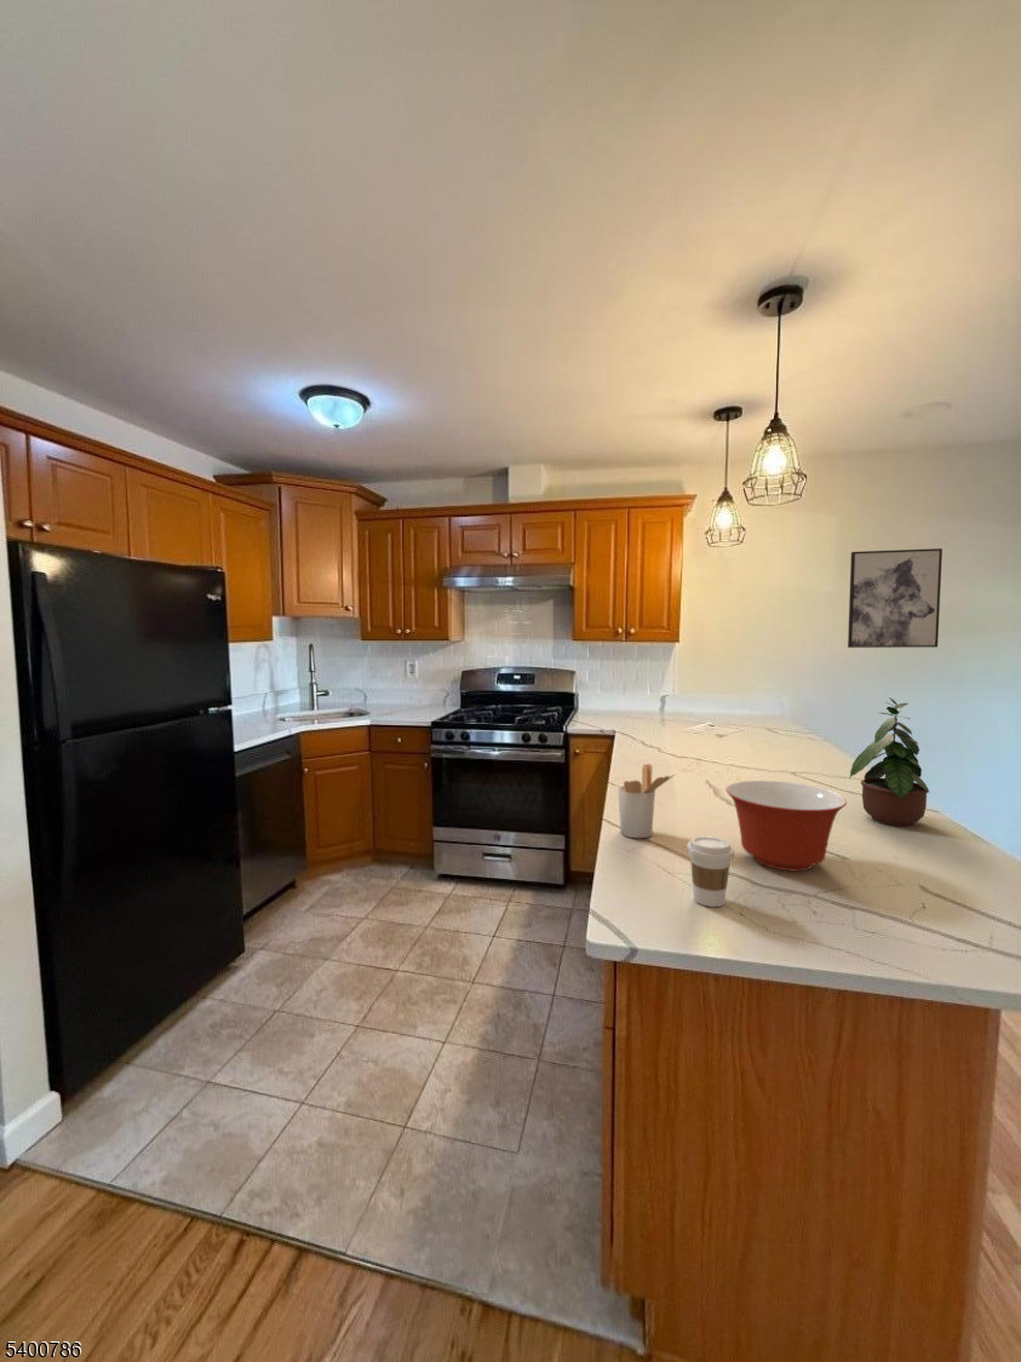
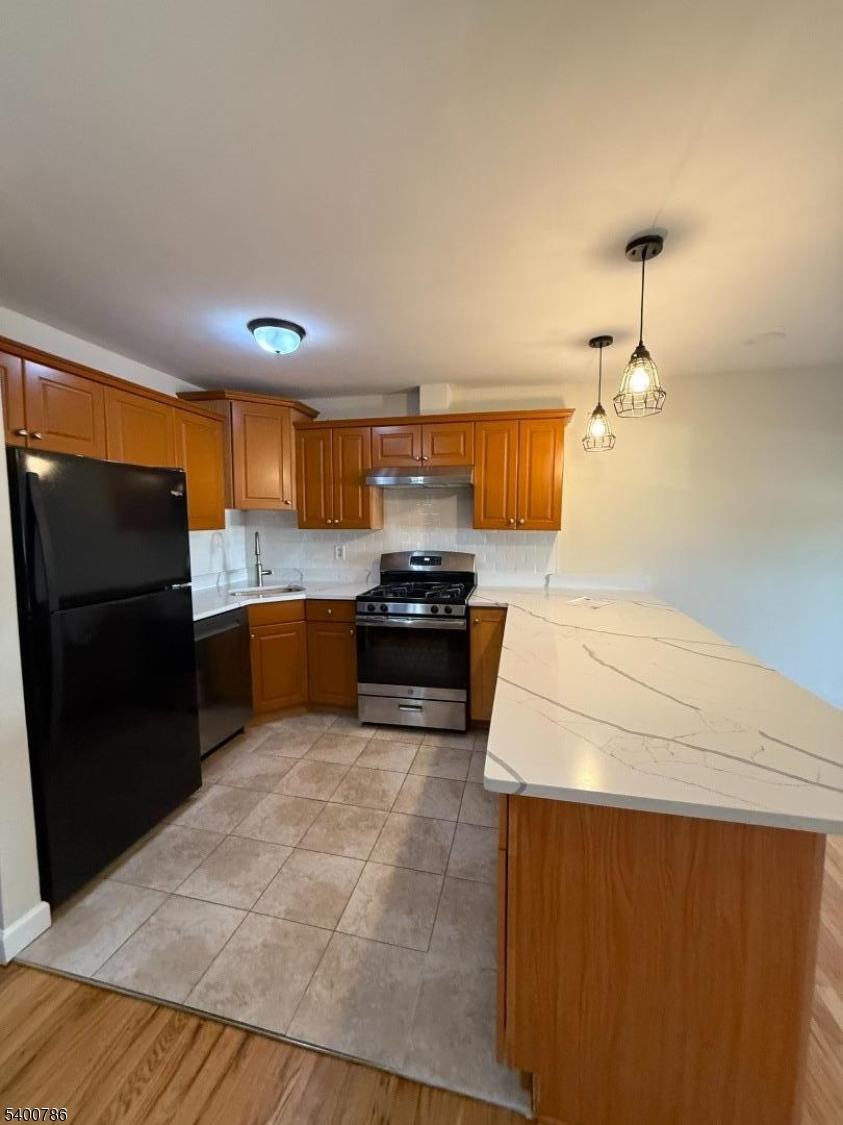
- utensil holder [616,763,676,839]
- wall art [847,547,943,649]
- coffee cup [686,835,735,908]
- mixing bowl [724,780,848,873]
- potted plant [848,696,931,827]
